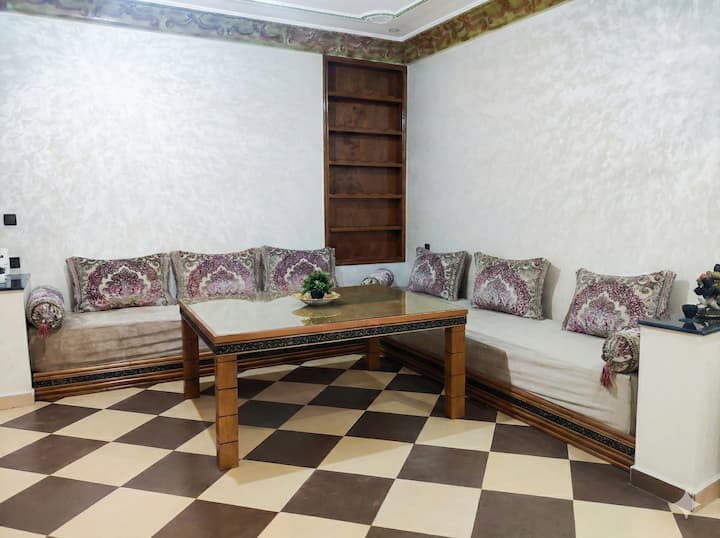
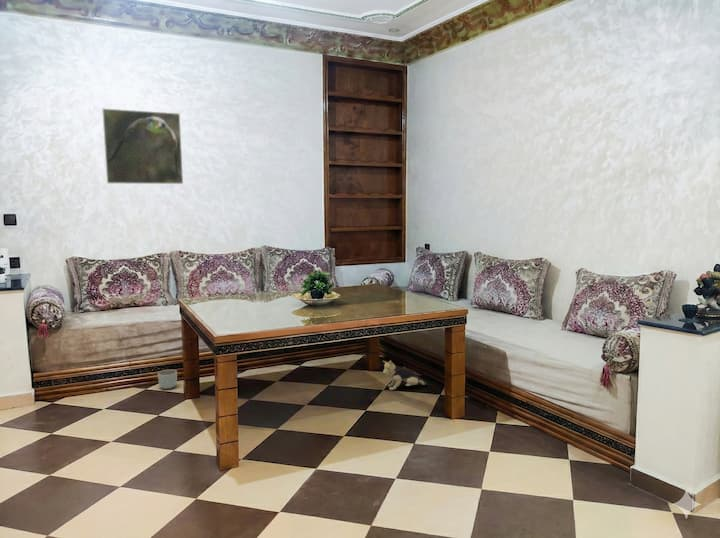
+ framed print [101,107,184,185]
+ plush toy [382,360,429,391]
+ planter [157,369,178,390]
